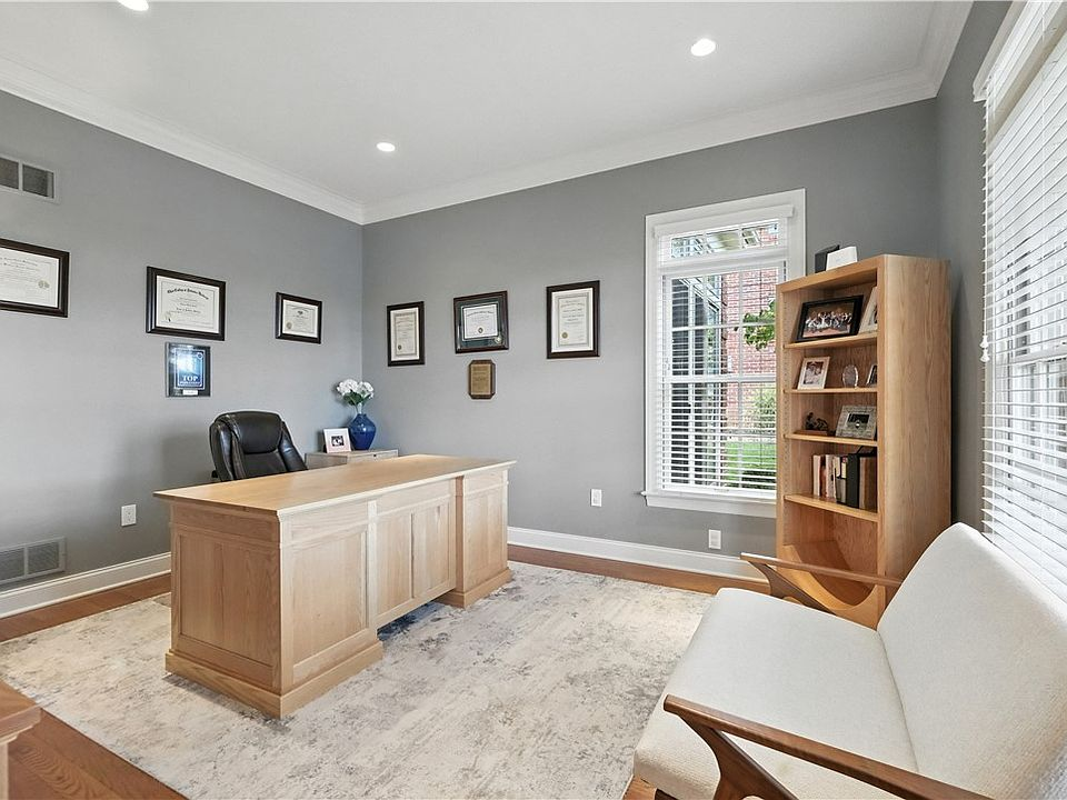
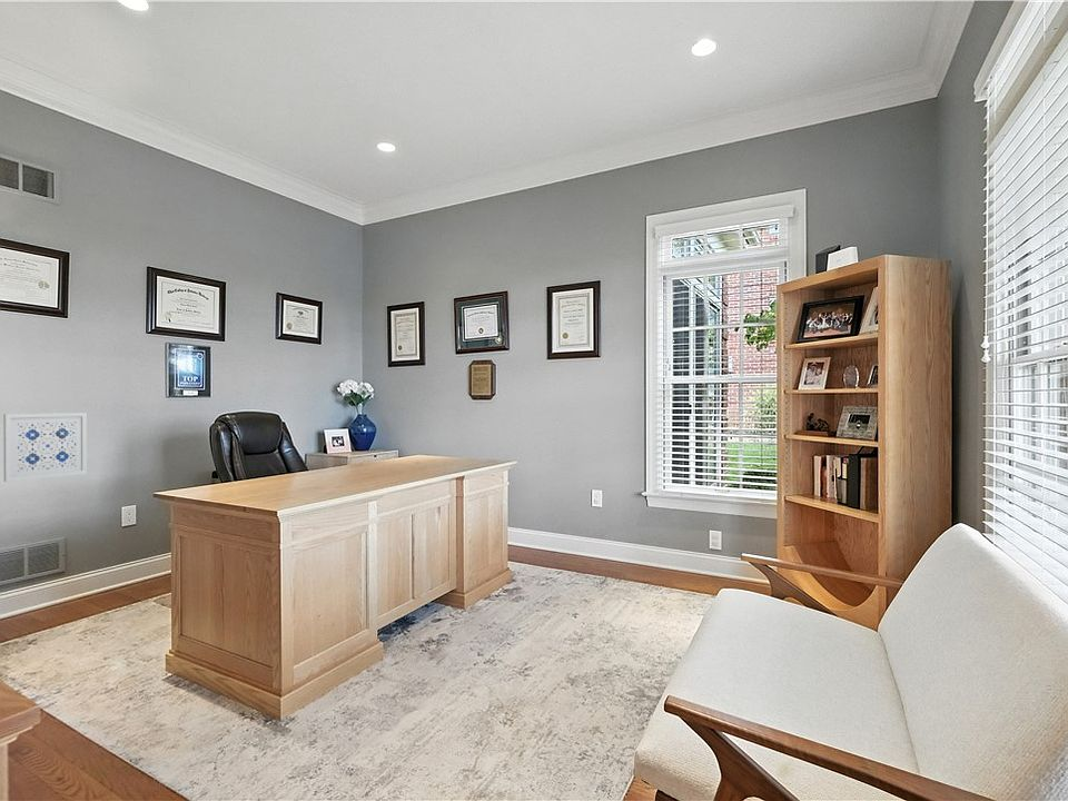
+ wall art [2,412,88,483]
